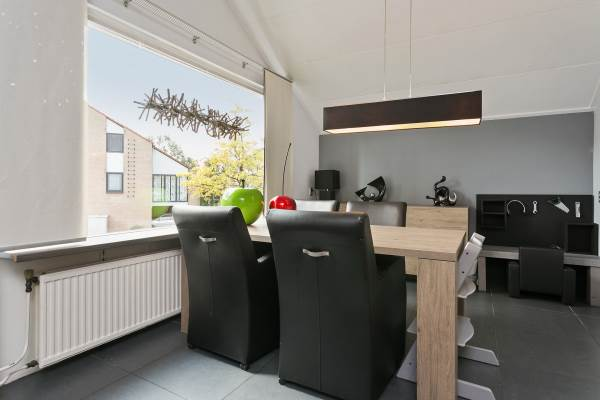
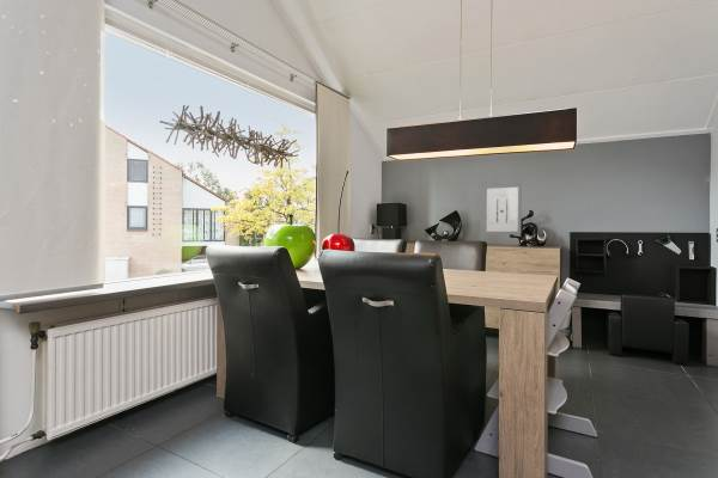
+ wall art [482,183,523,235]
